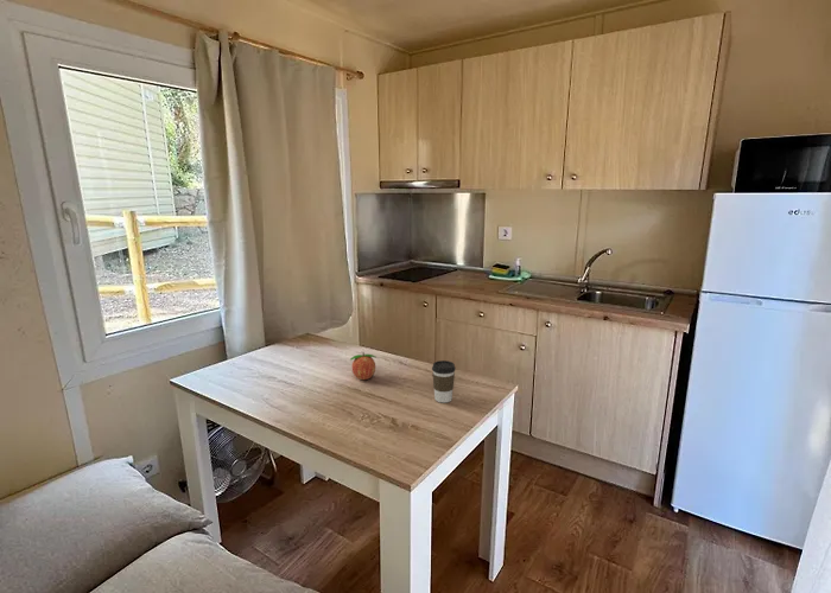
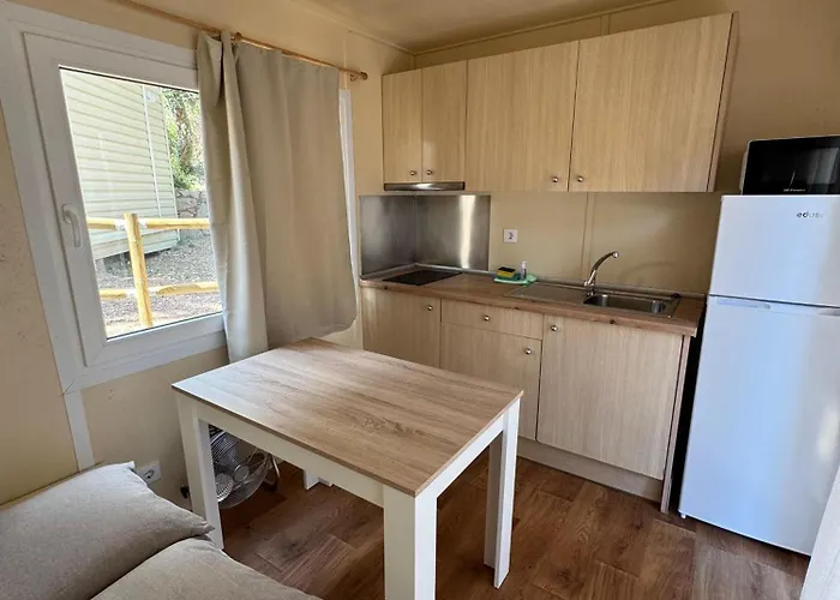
- coffee cup [431,359,457,403]
- fruit [349,351,378,381]
